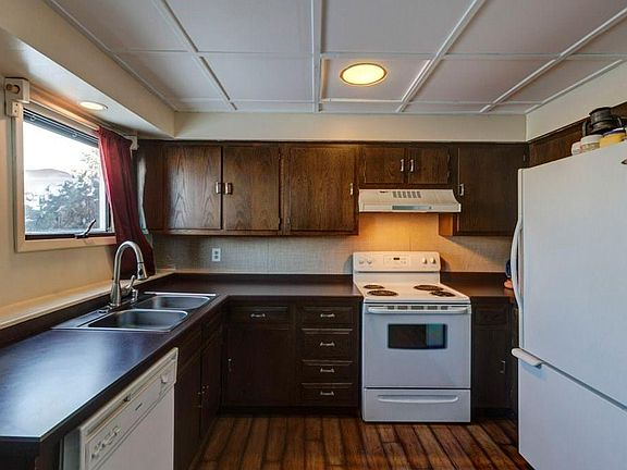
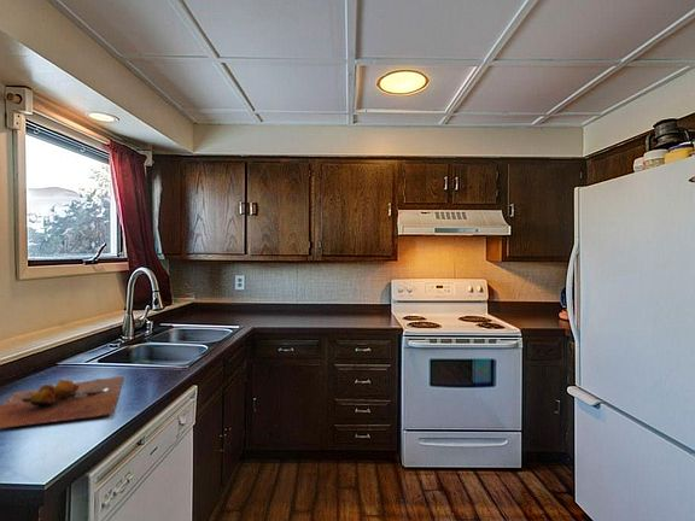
+ cutting board [0,375,125,429]
